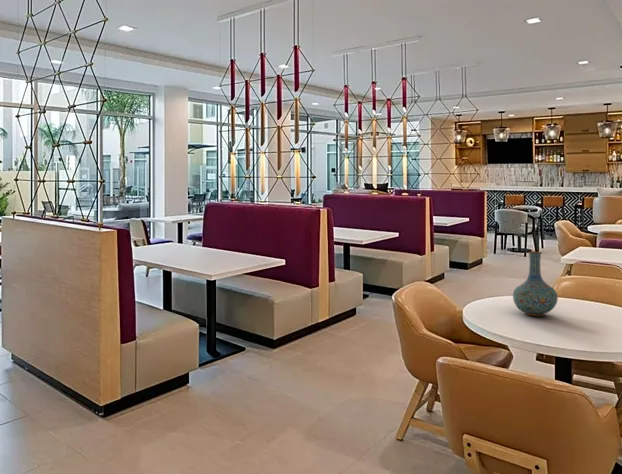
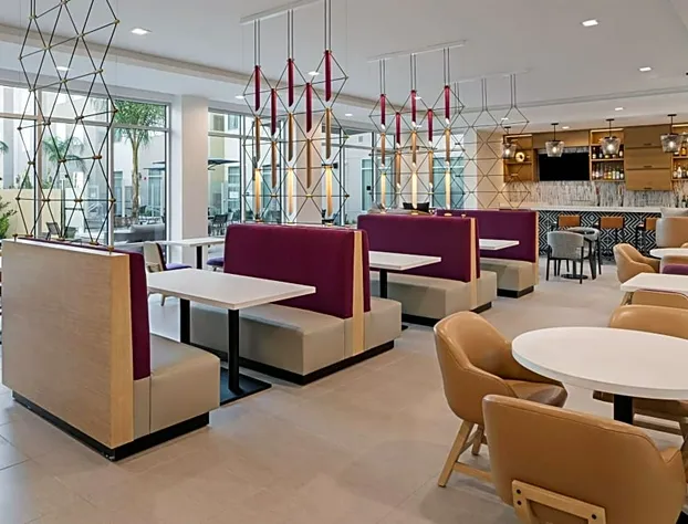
- vase [512,251,559,317]
